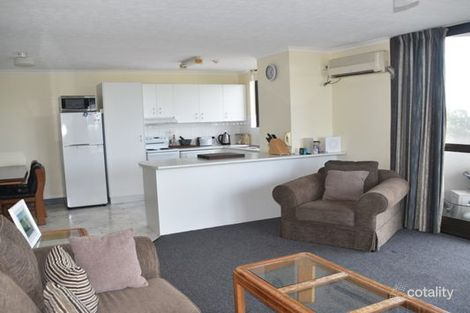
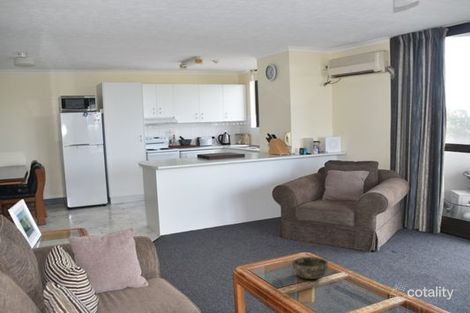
+ bowl [292,256,329,280]
